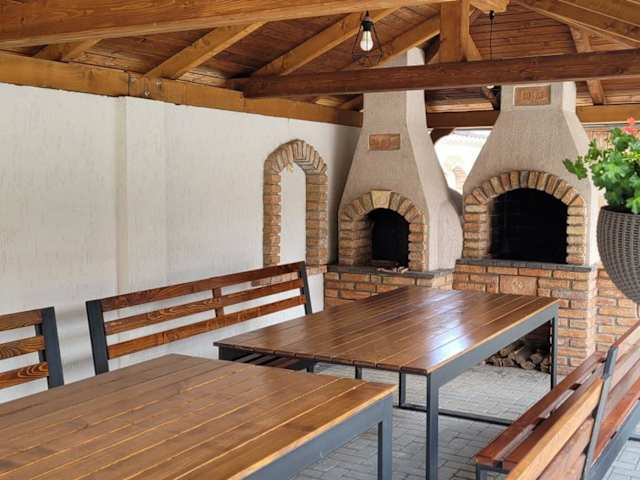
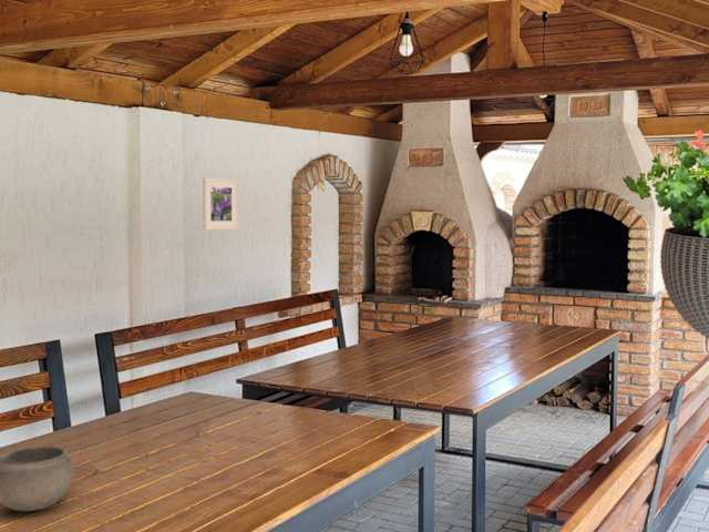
+ bowl [0,446,74,512]
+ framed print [202,176,239,232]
